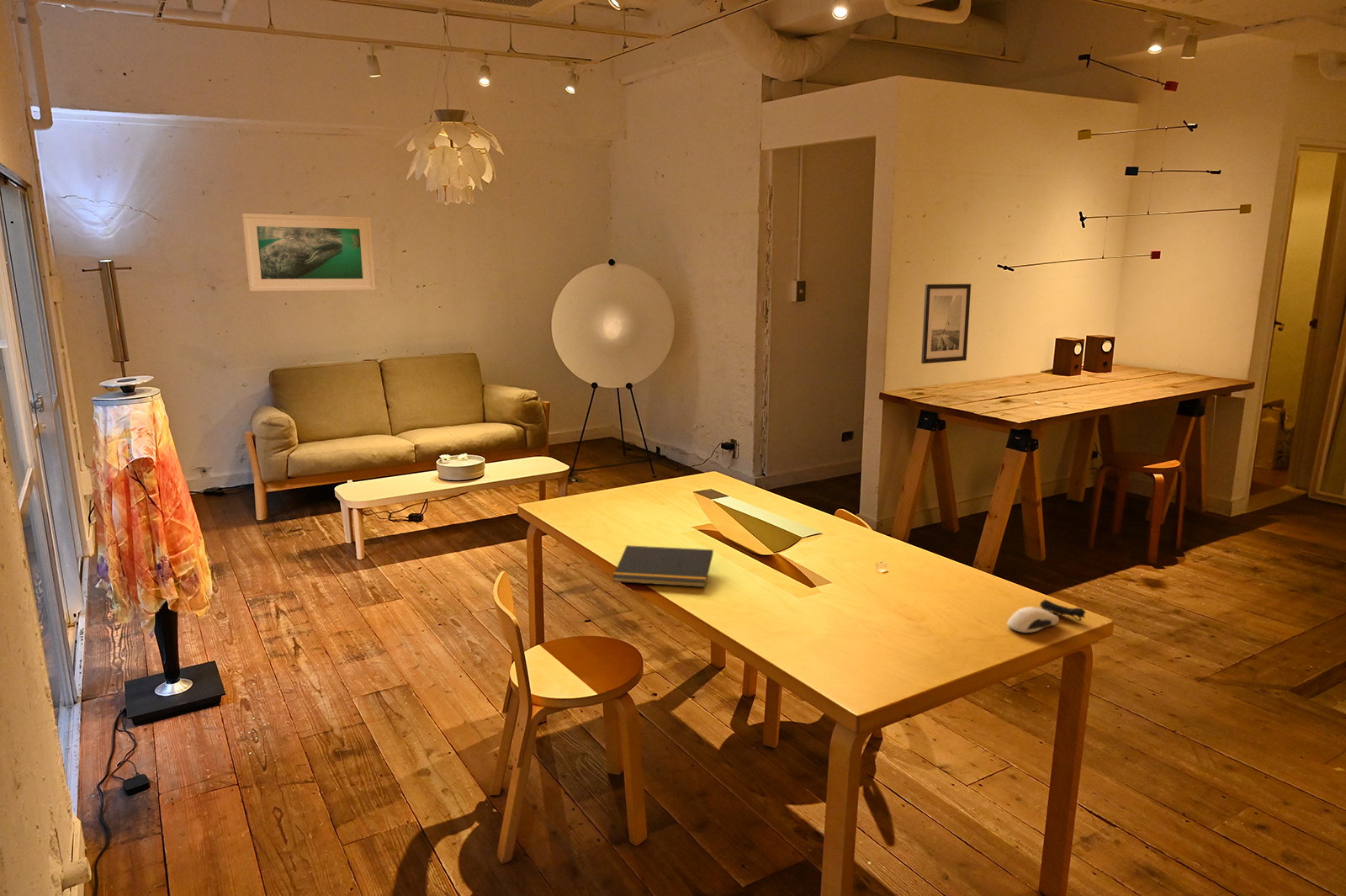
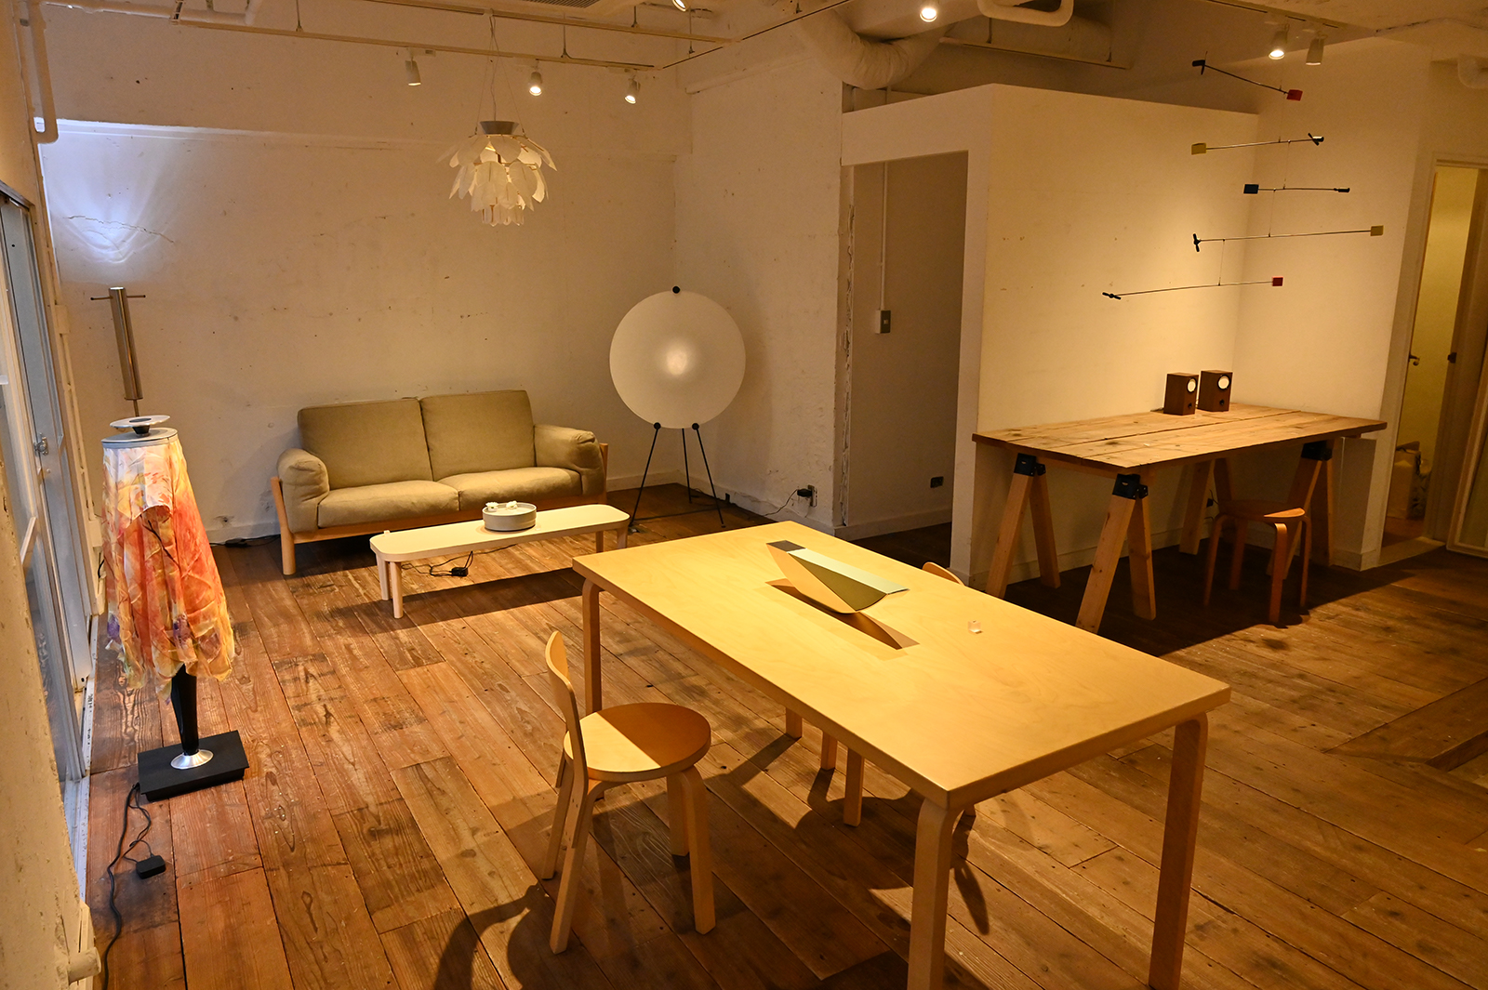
- notepad [612,544,714,588]
- computer mouse [1006,599,1087,634]
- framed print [241,213,376,292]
- wall art [920,284,972,364]
